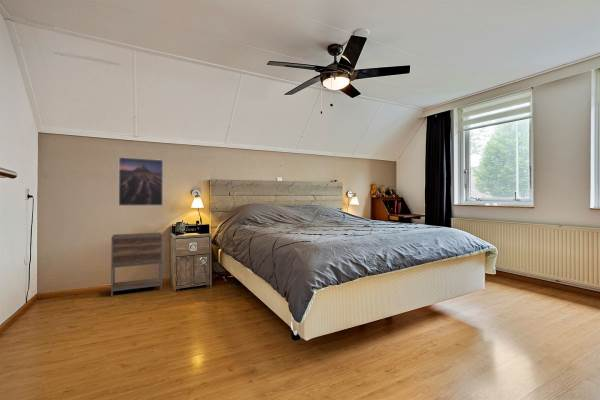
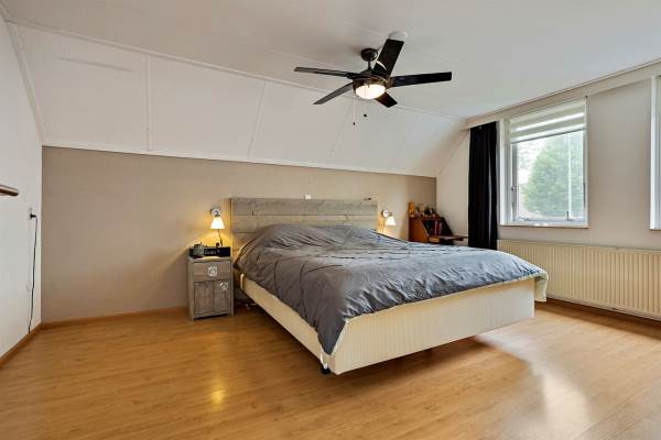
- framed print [118,156,164,207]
- nightstand [110,232,163,297]
